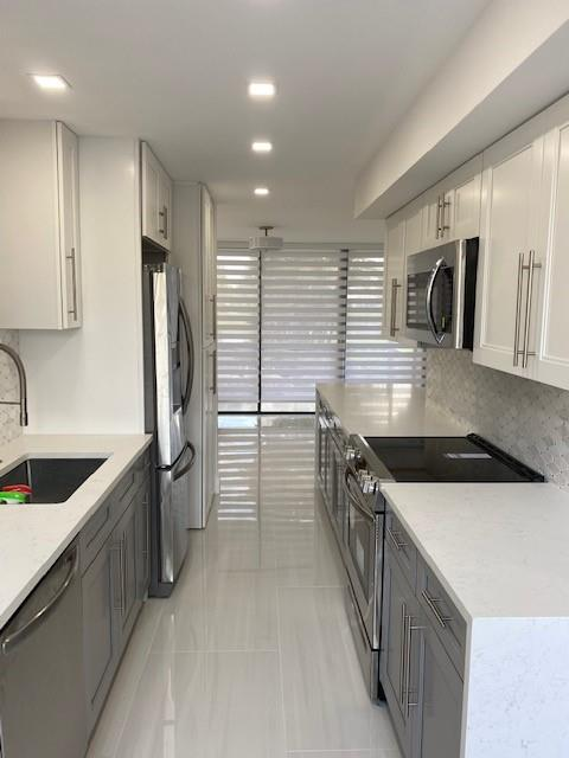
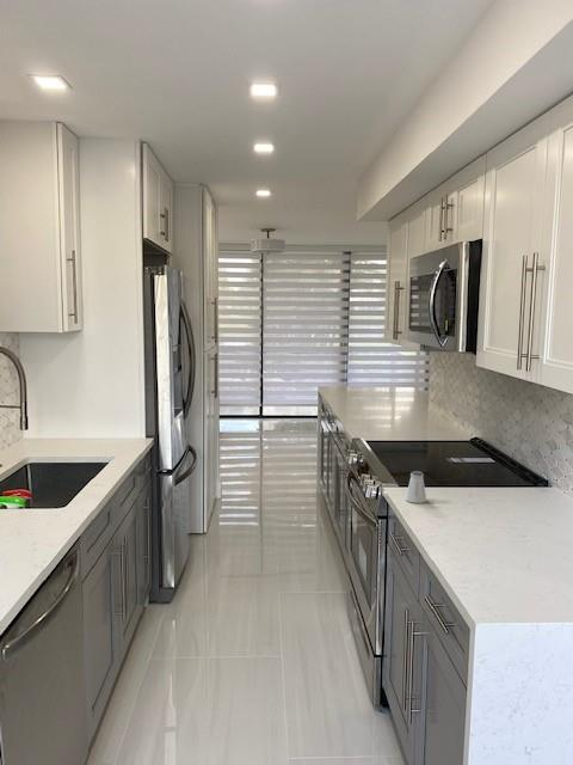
+ saltshaker [405,470,427,504]
